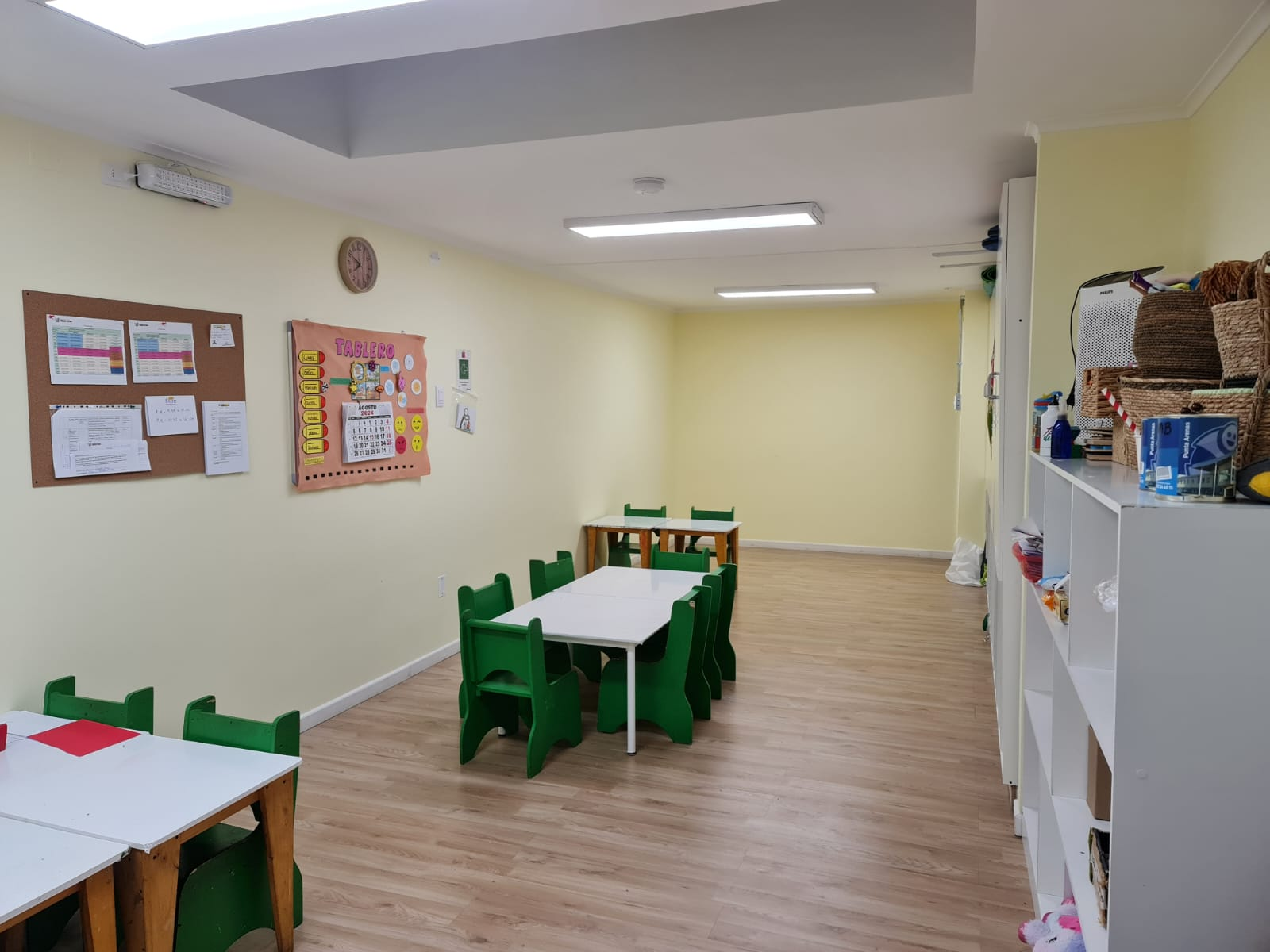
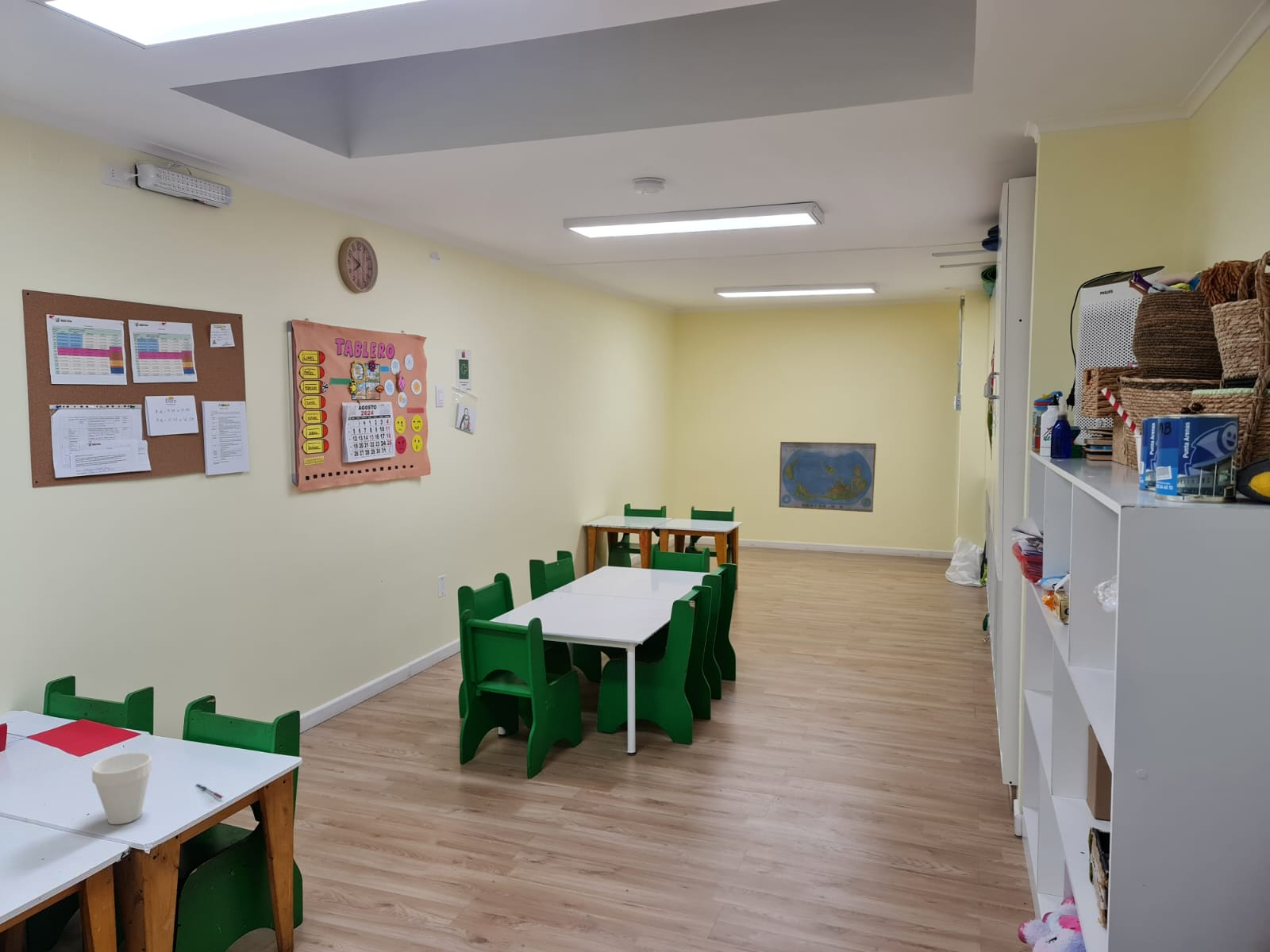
+ cup [90,751,153,825]
+ pen [195,783,224,799]
+ world map [778,441,877,513]
